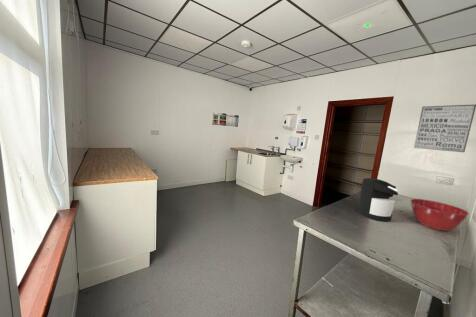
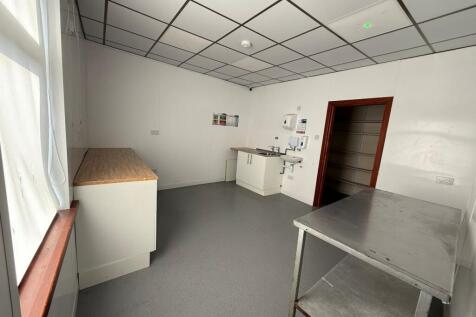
- coffee maker [357,177,399,222]
- mixing bowl [410,198,470,232]
- wall art [413,104,476,153]
